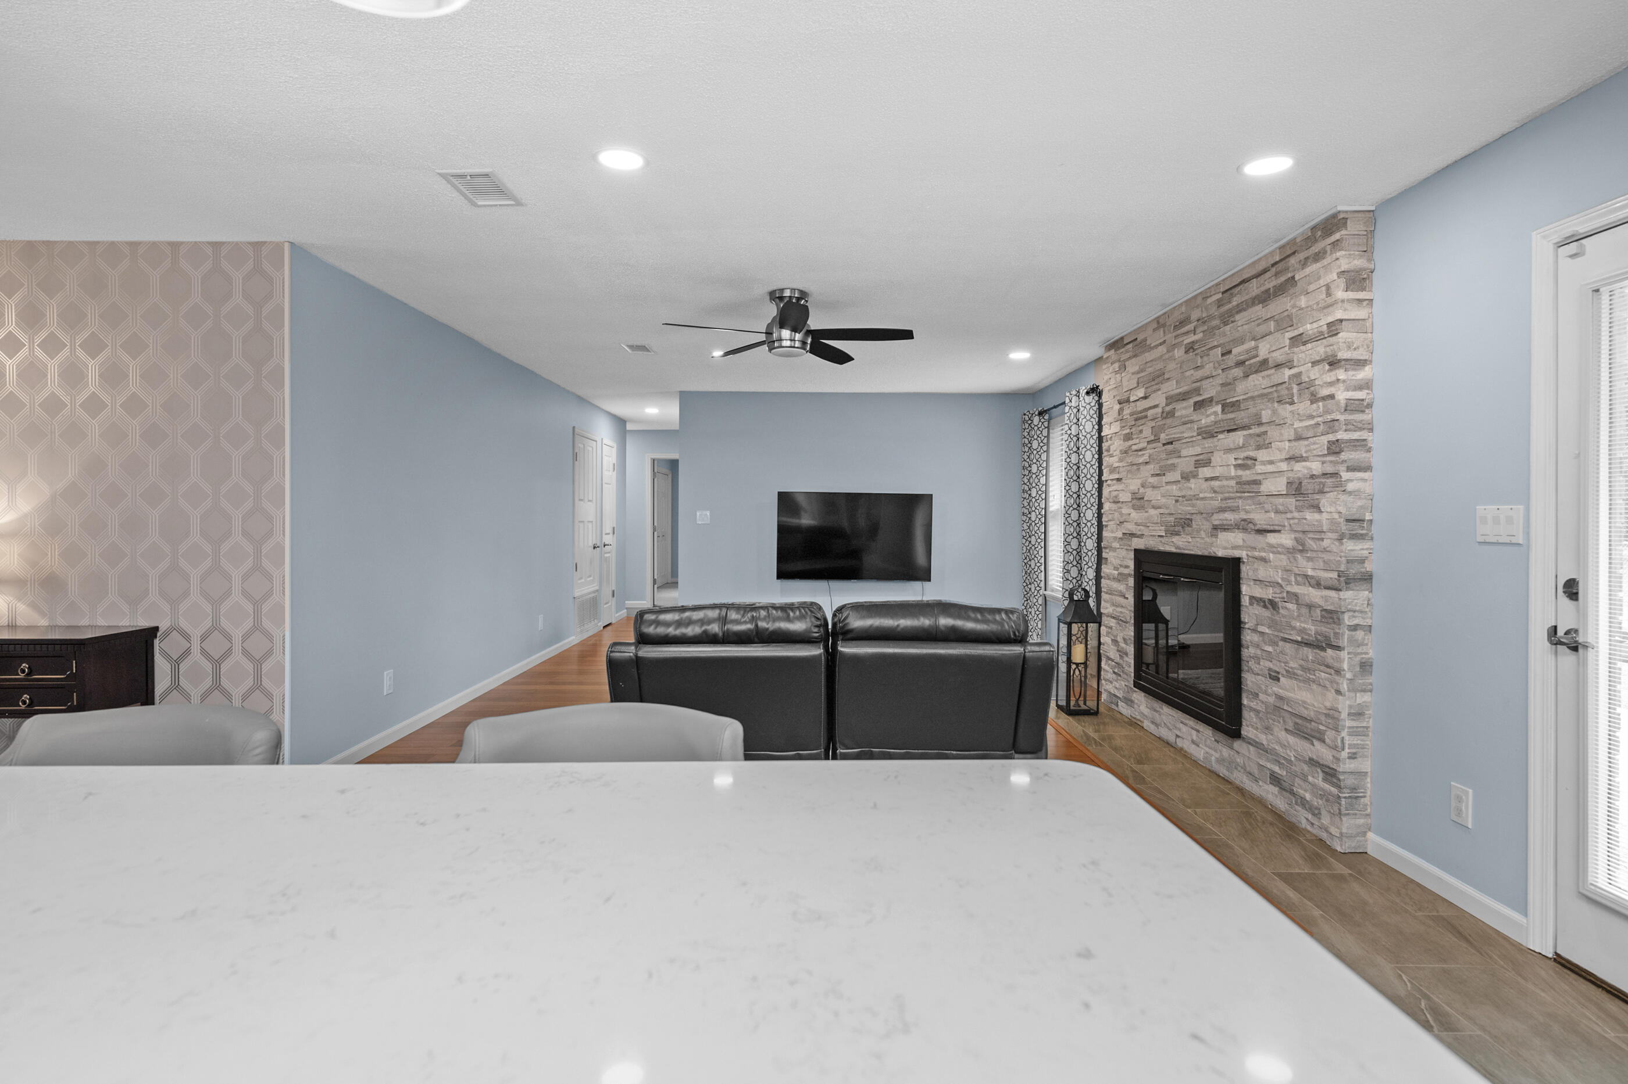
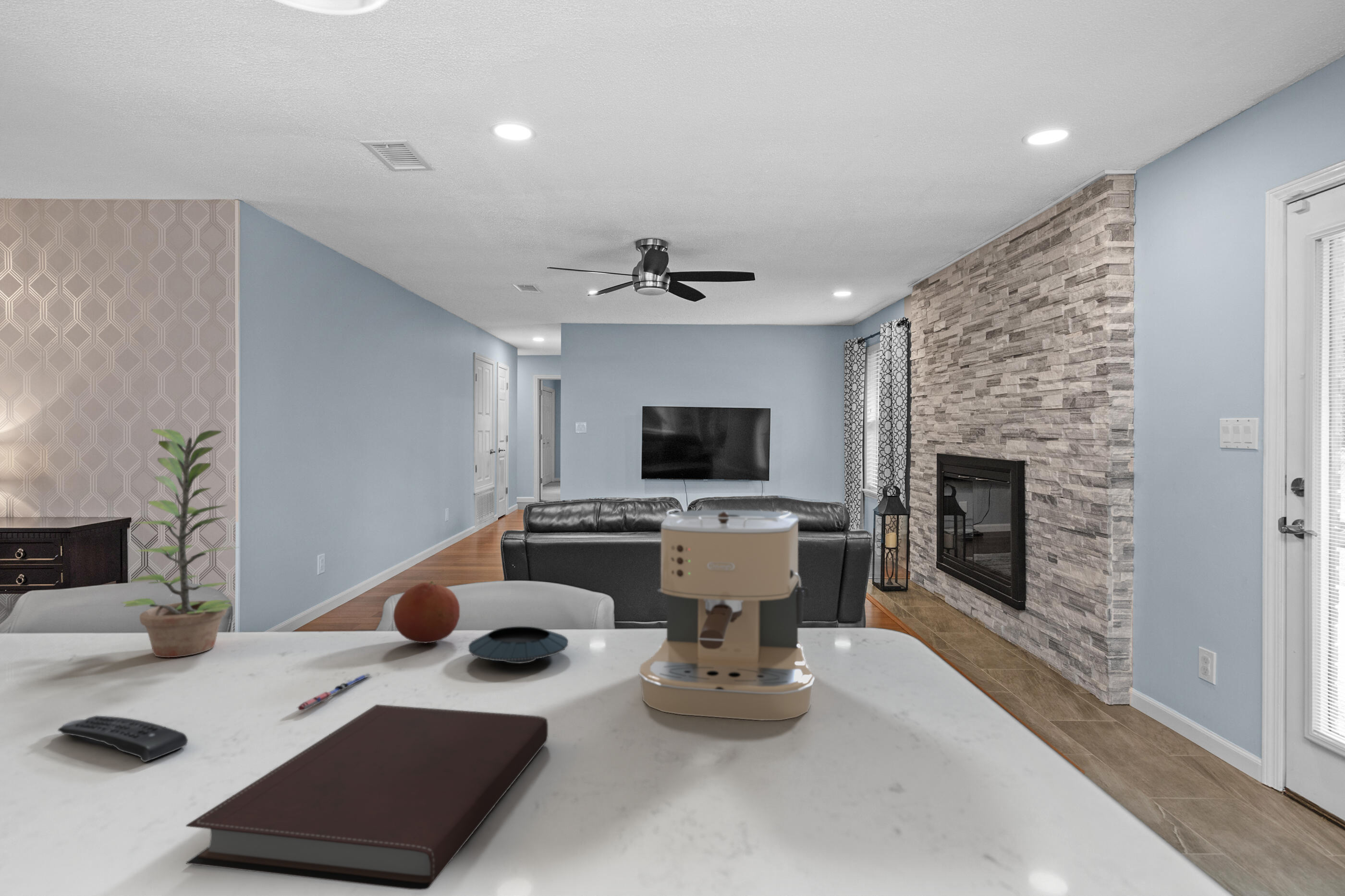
+ plant [121,428,239,658]
+ fruit [393,581,460,644]
+ notebook [185,704,549,891]
+ coffee maker [638,509,816,721]
+ saucer [468,626,569,664]
+ remote control [57,715,188,763]
+ pen [296,673,372,711]
